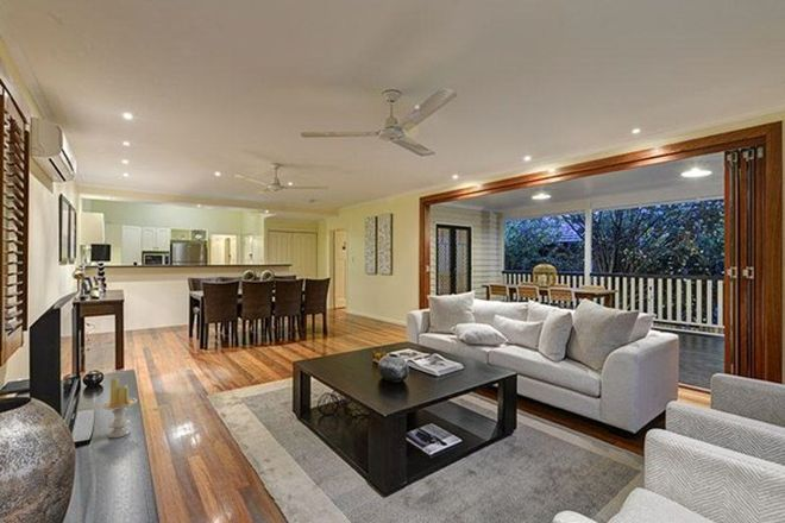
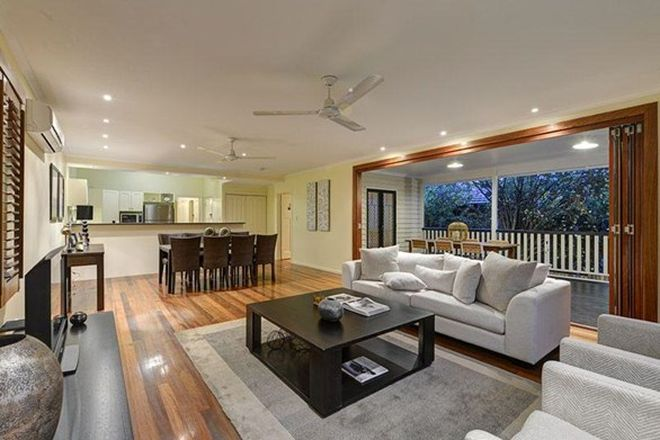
- candle [100,377,138,439]
